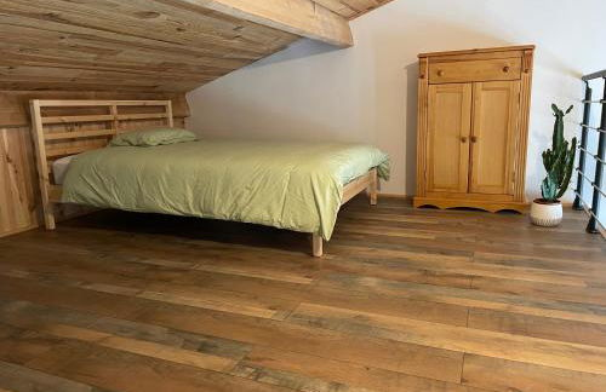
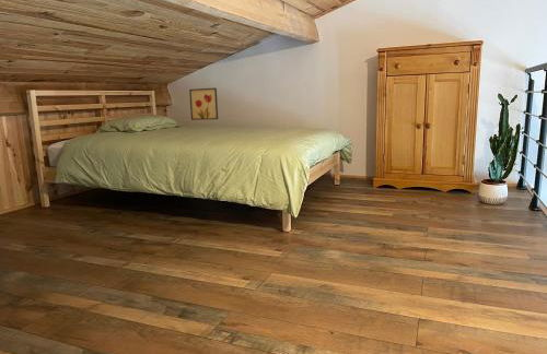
+ wall art [188,87,219,121]
